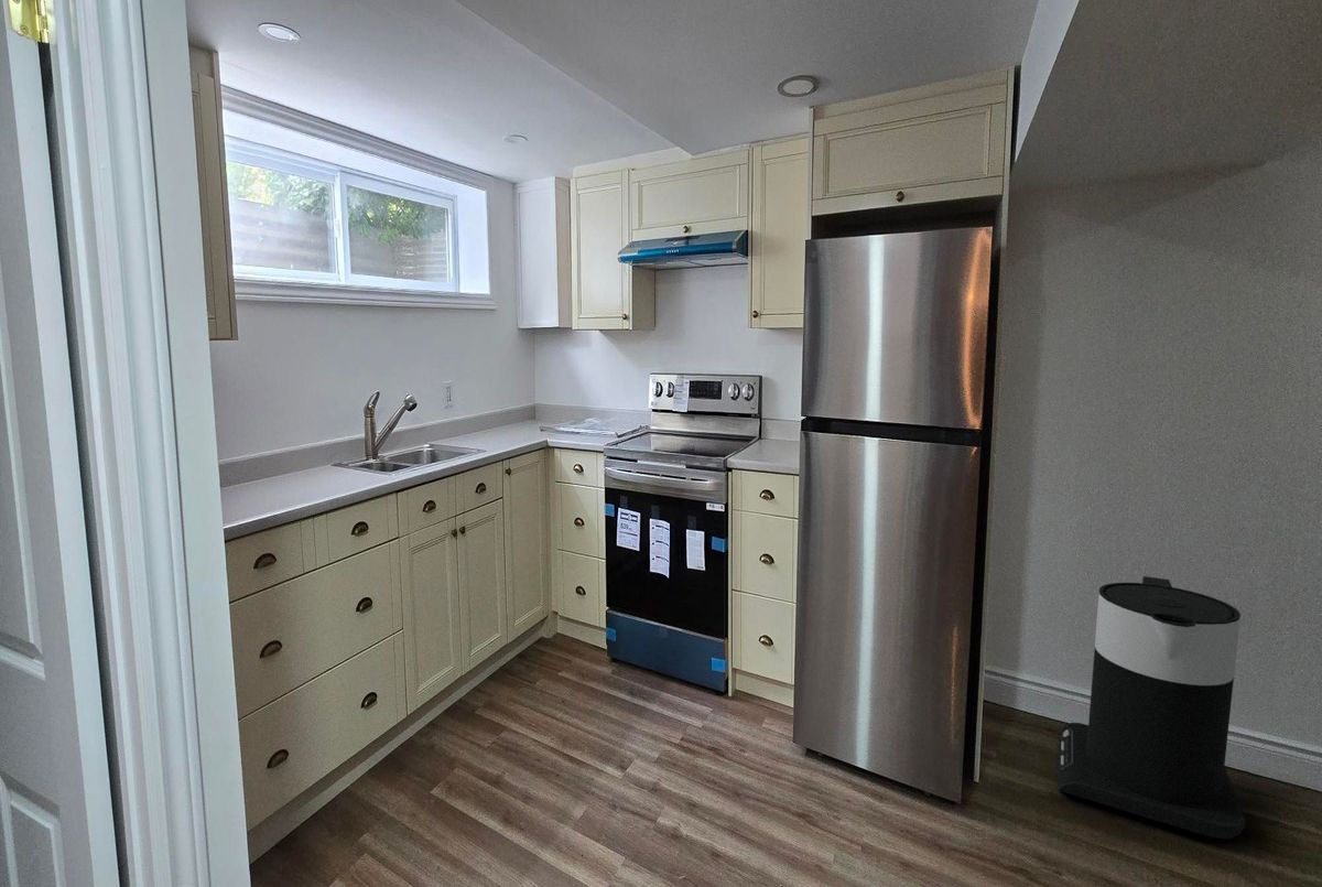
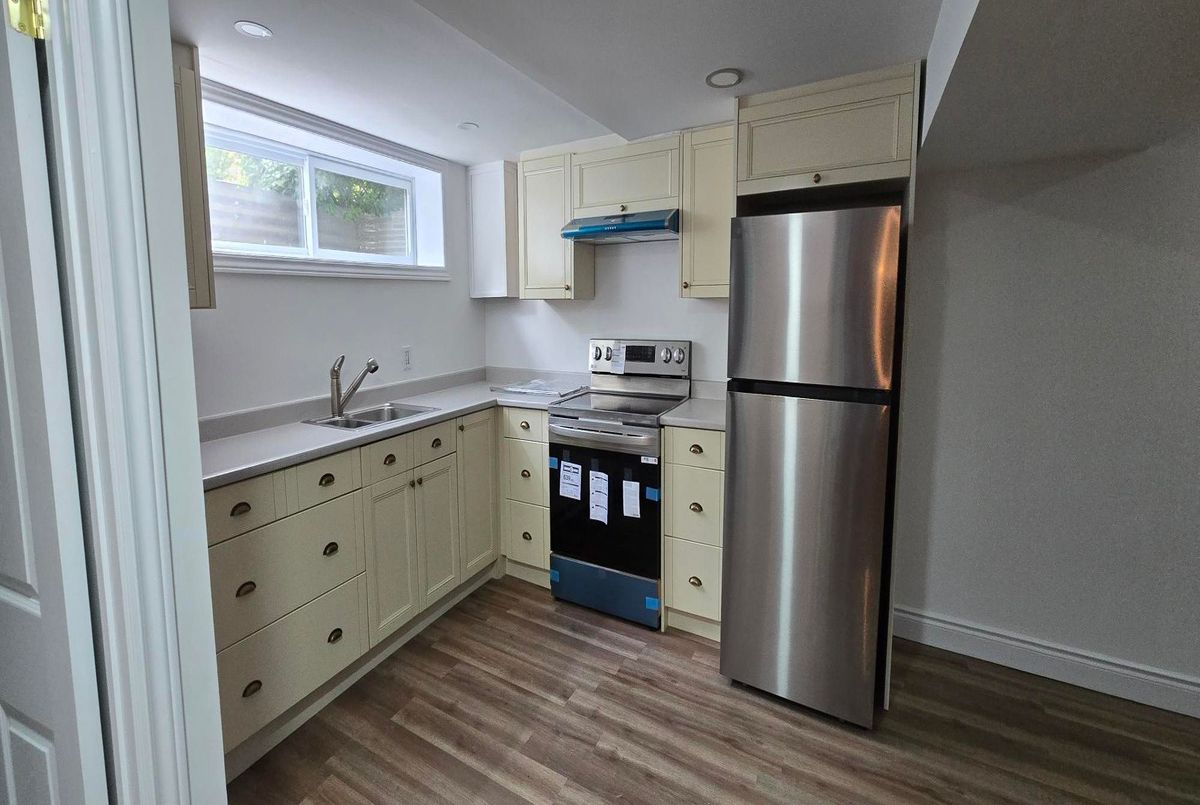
- trash can [1056,575,1247,840]
